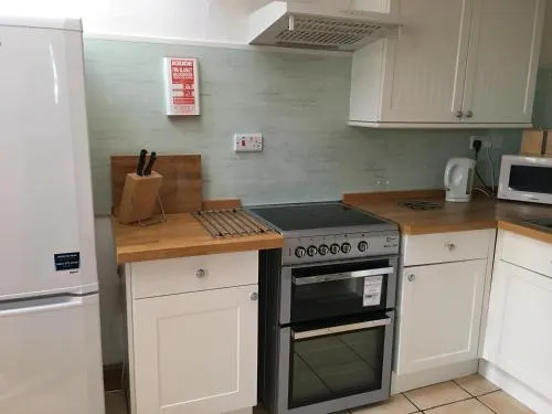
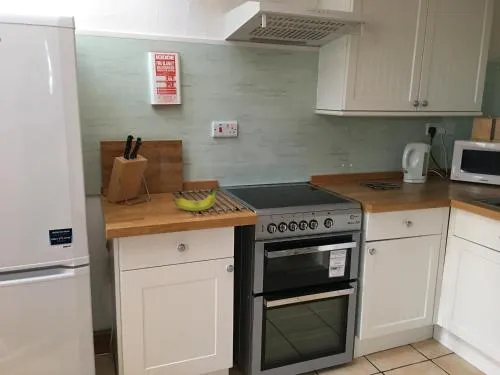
+ fruit [172,185,220,212]
